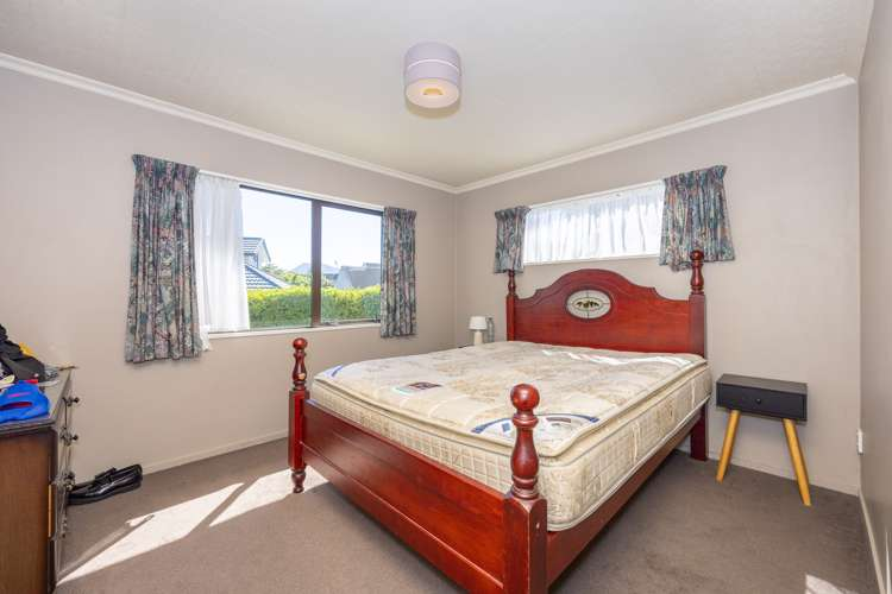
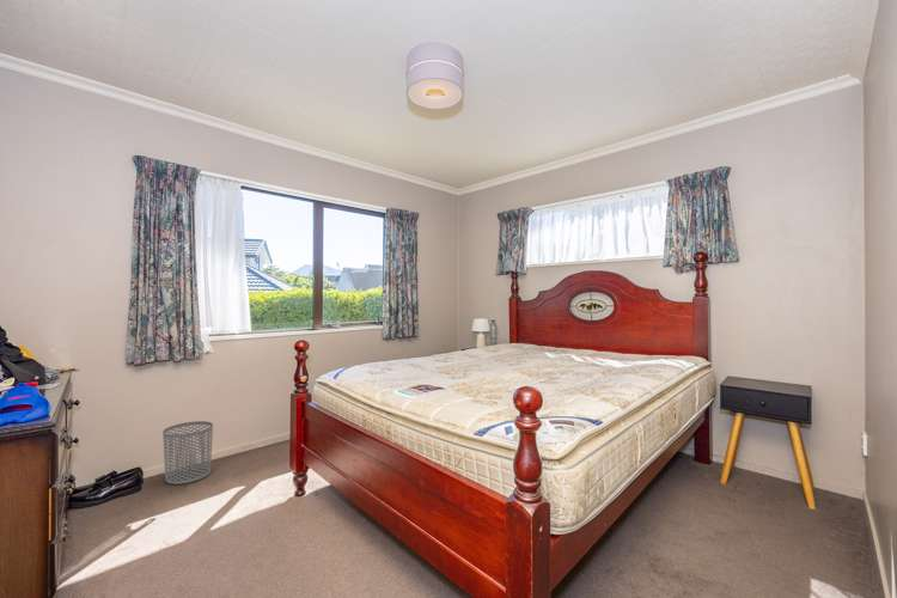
+ waste bin [161,420,214,486]
